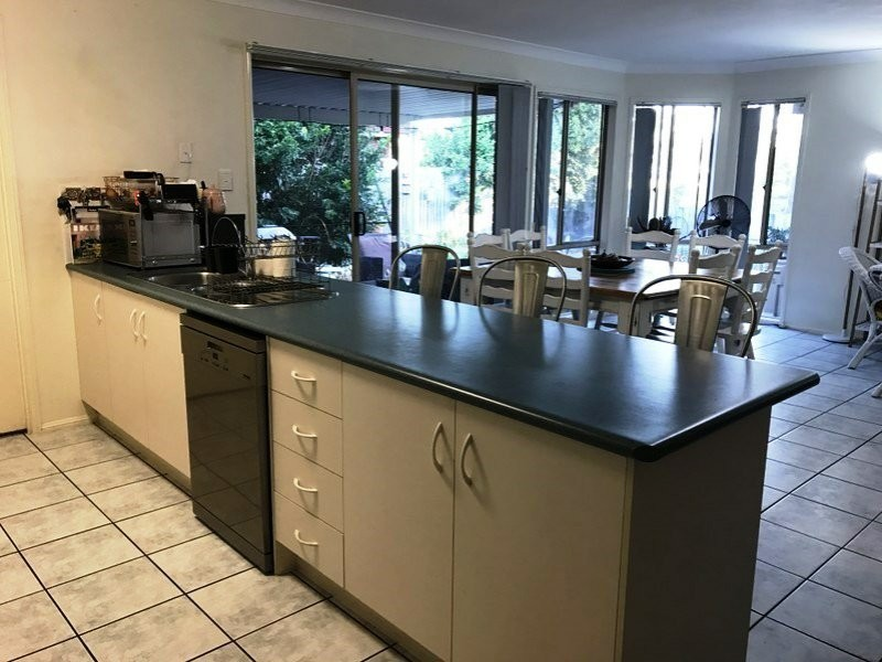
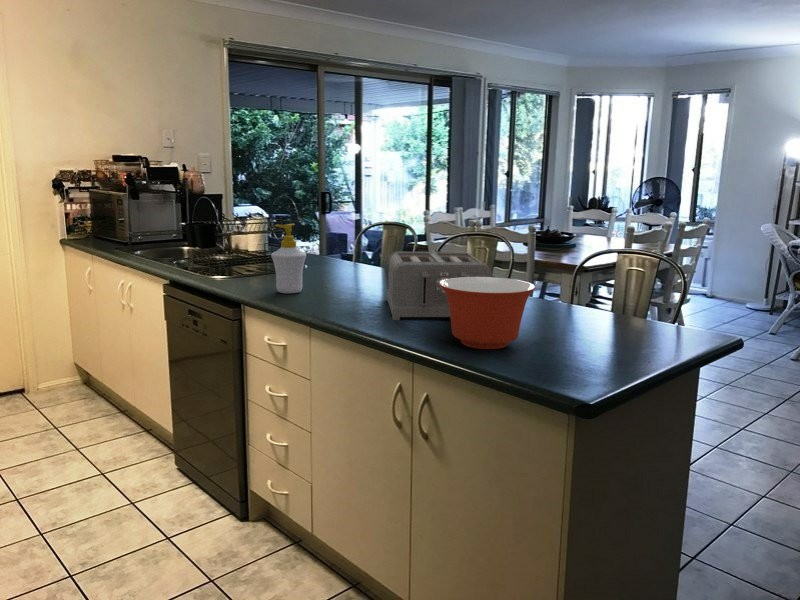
+ toaster [386,251,493,321]
+ mixing bowl [439,276,537,350]
+ soap bottle [270,223,307,294]
